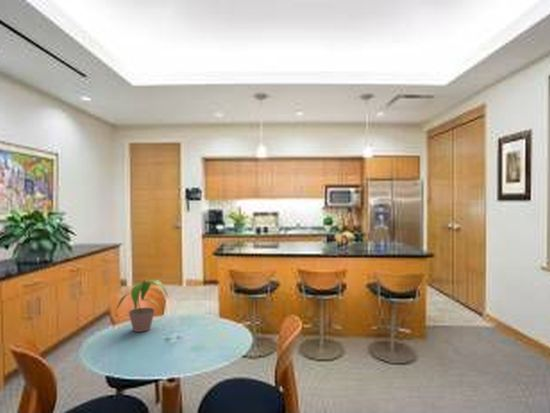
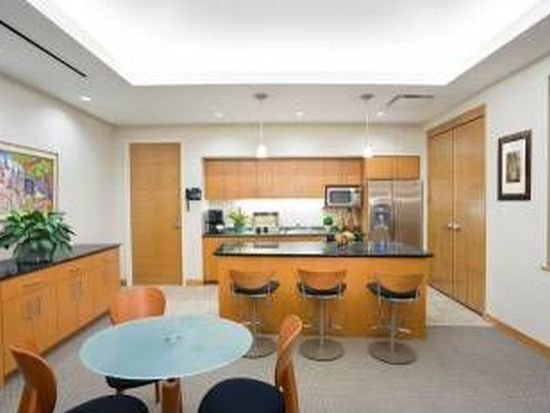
- potted plant [115,278,170,333]
